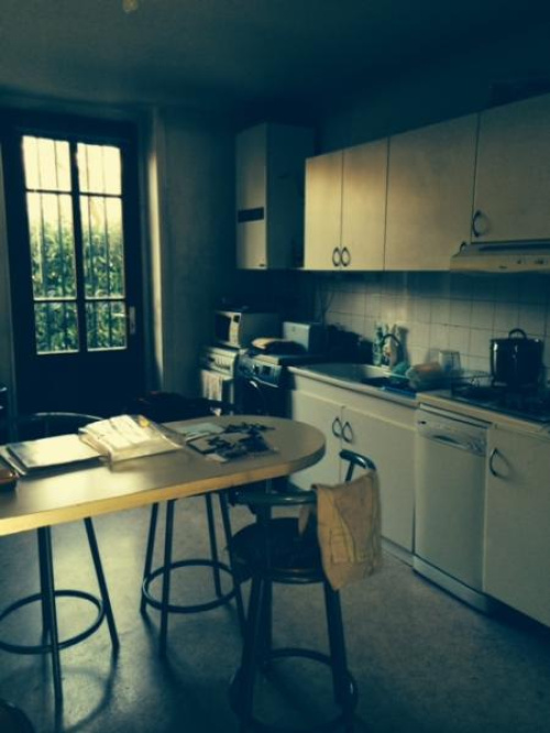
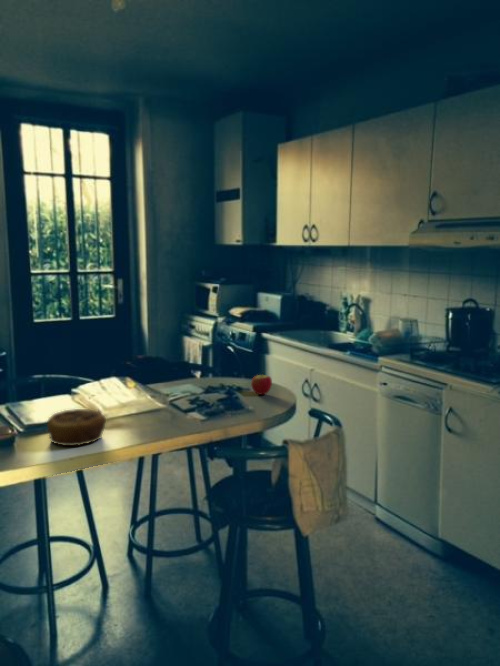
+ pastry [46,408,107,447]
+ apple [250,369,273,396]
